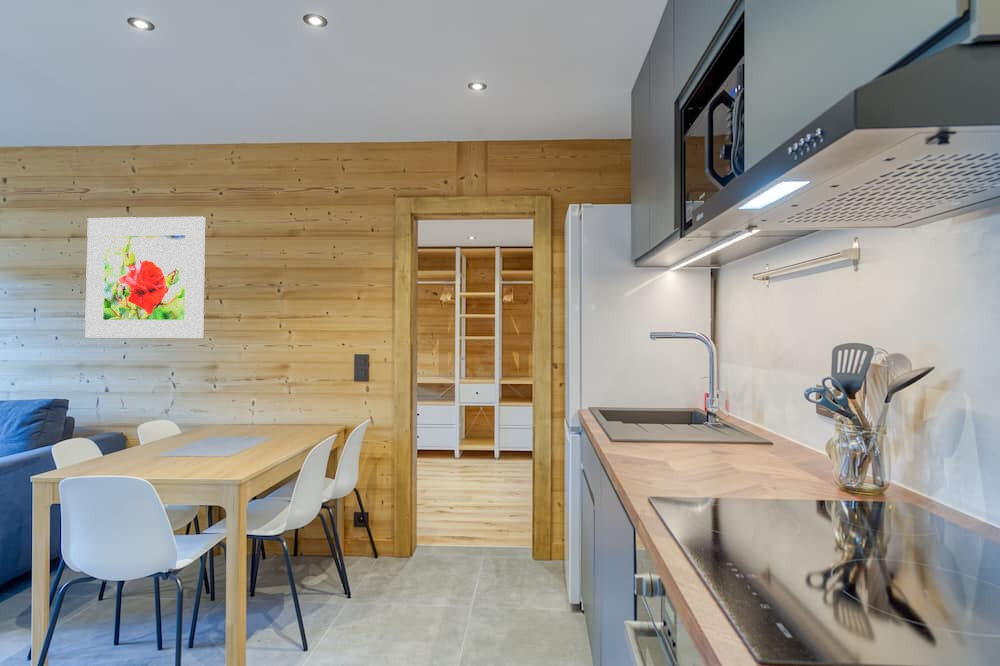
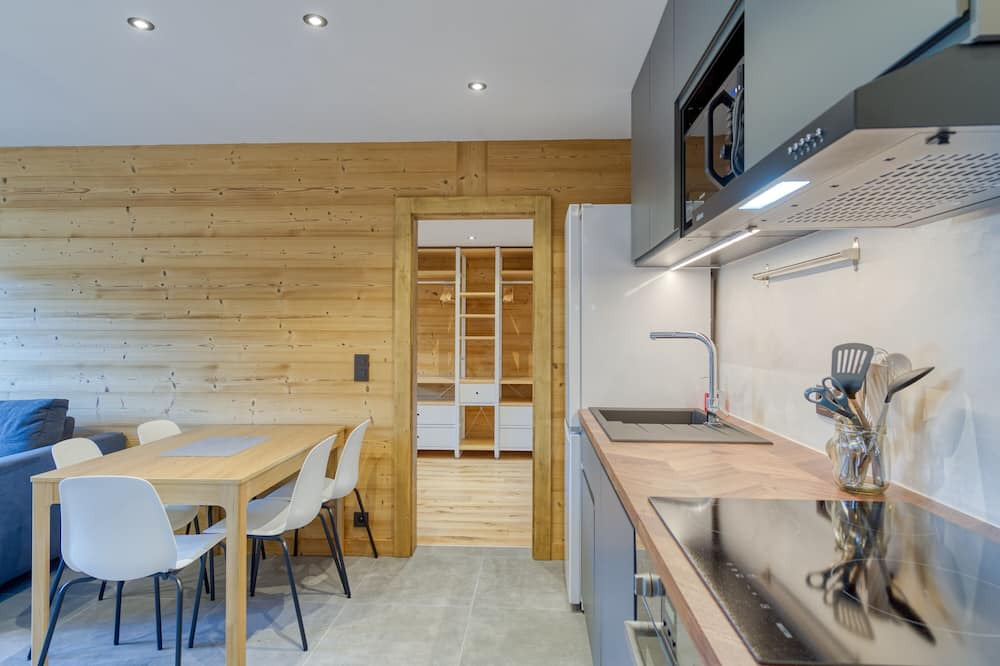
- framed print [84,216,206,339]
